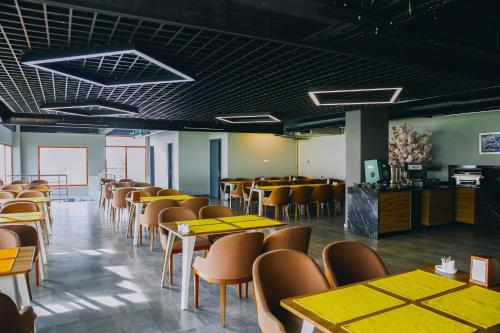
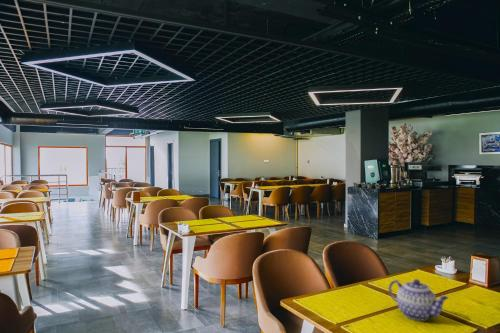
+ teapot [388,278,450,322]
